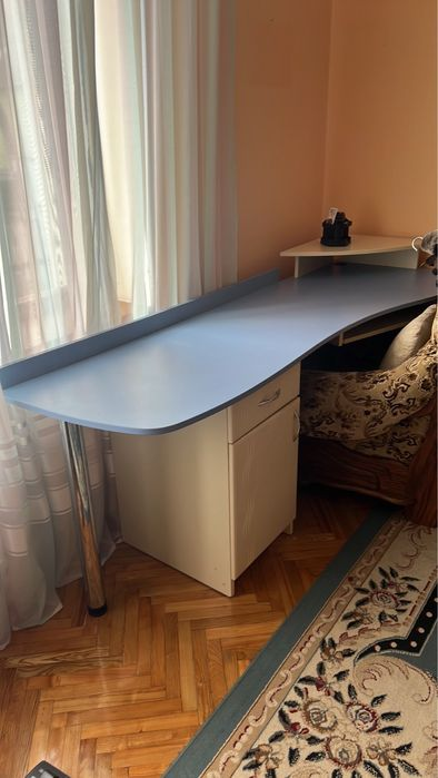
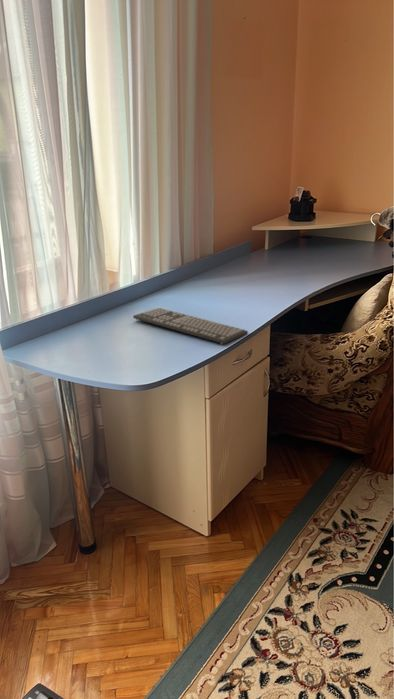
+ keyboard [132,307,249,345]
